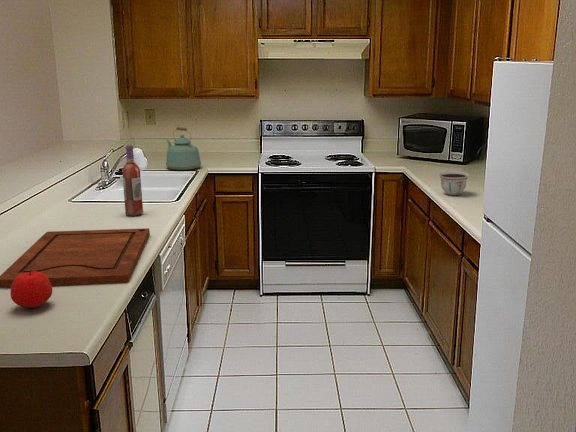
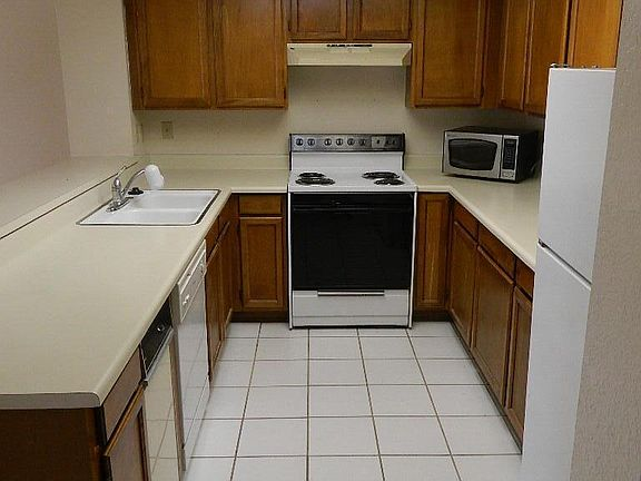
- kettle [165,126,202,171]
- apple [9,271,53,309]
- bowl [438,170,470,196]
- cutting board [0,227,151,289]
- wine bottle [121,144,144,217]
